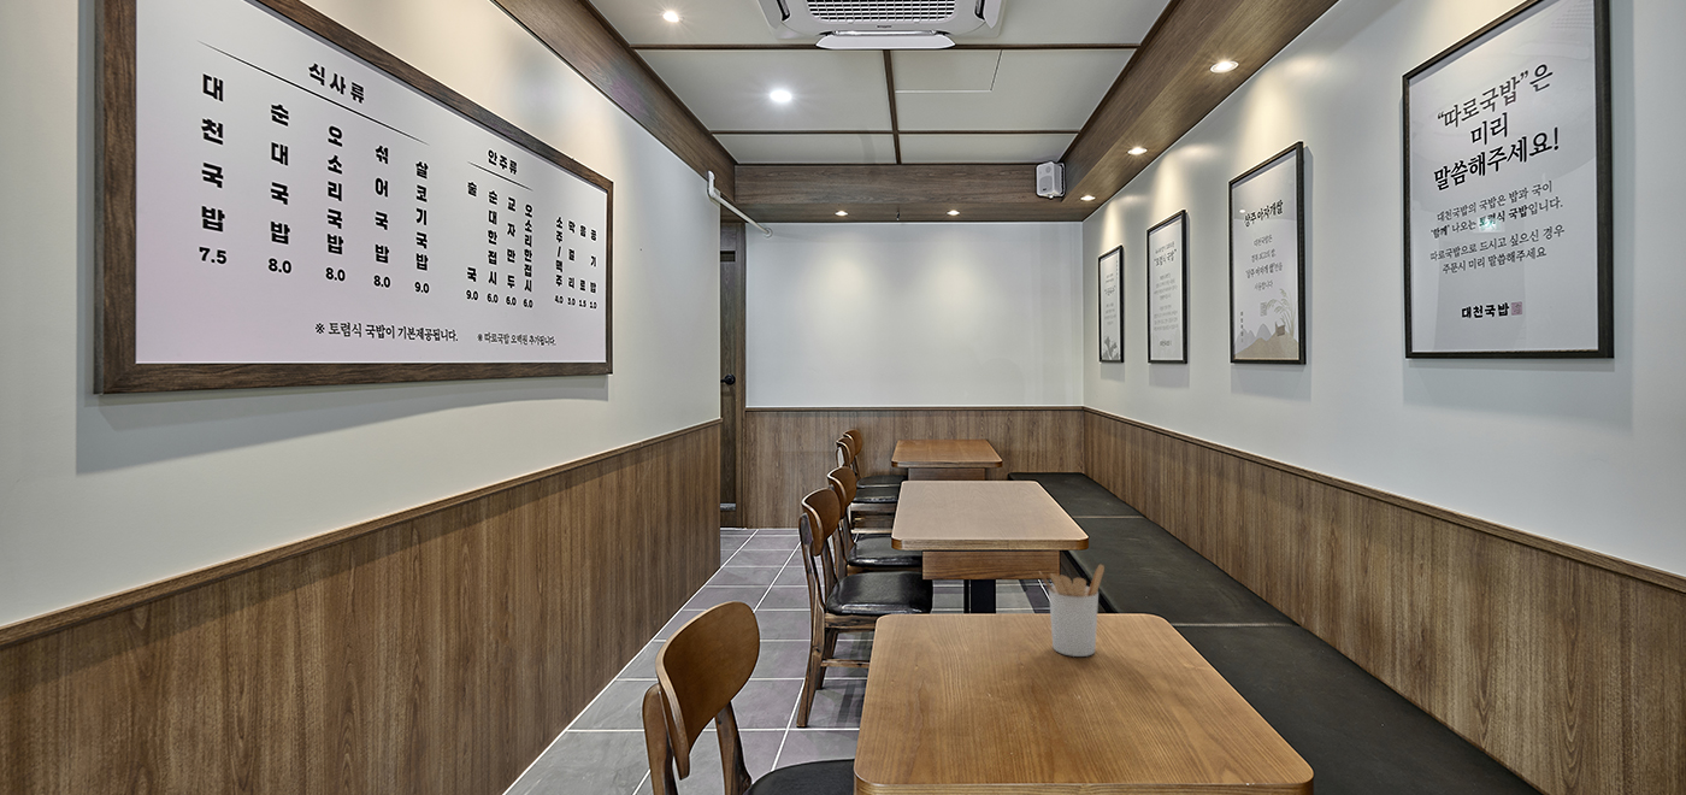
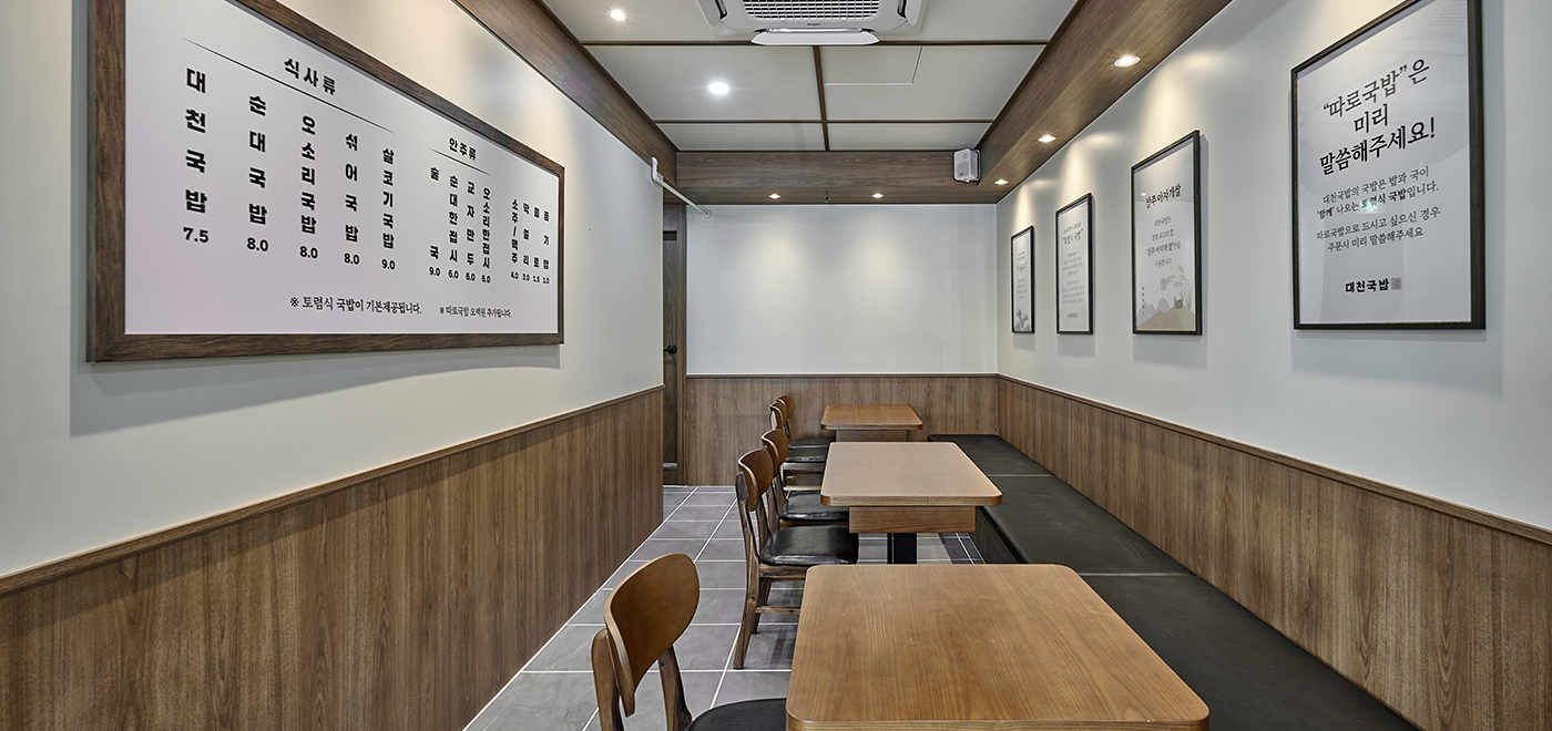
- utensil holder [1037,564,1106,658]
